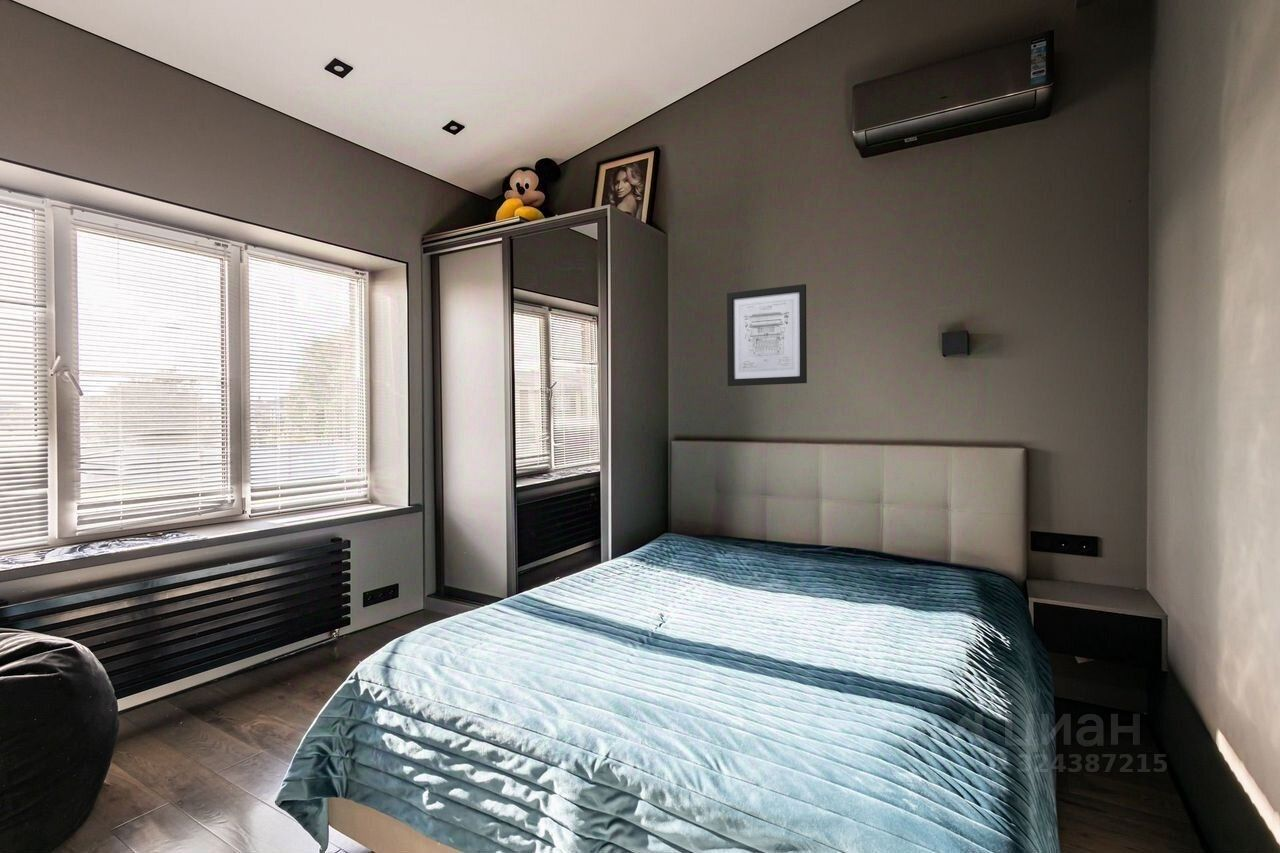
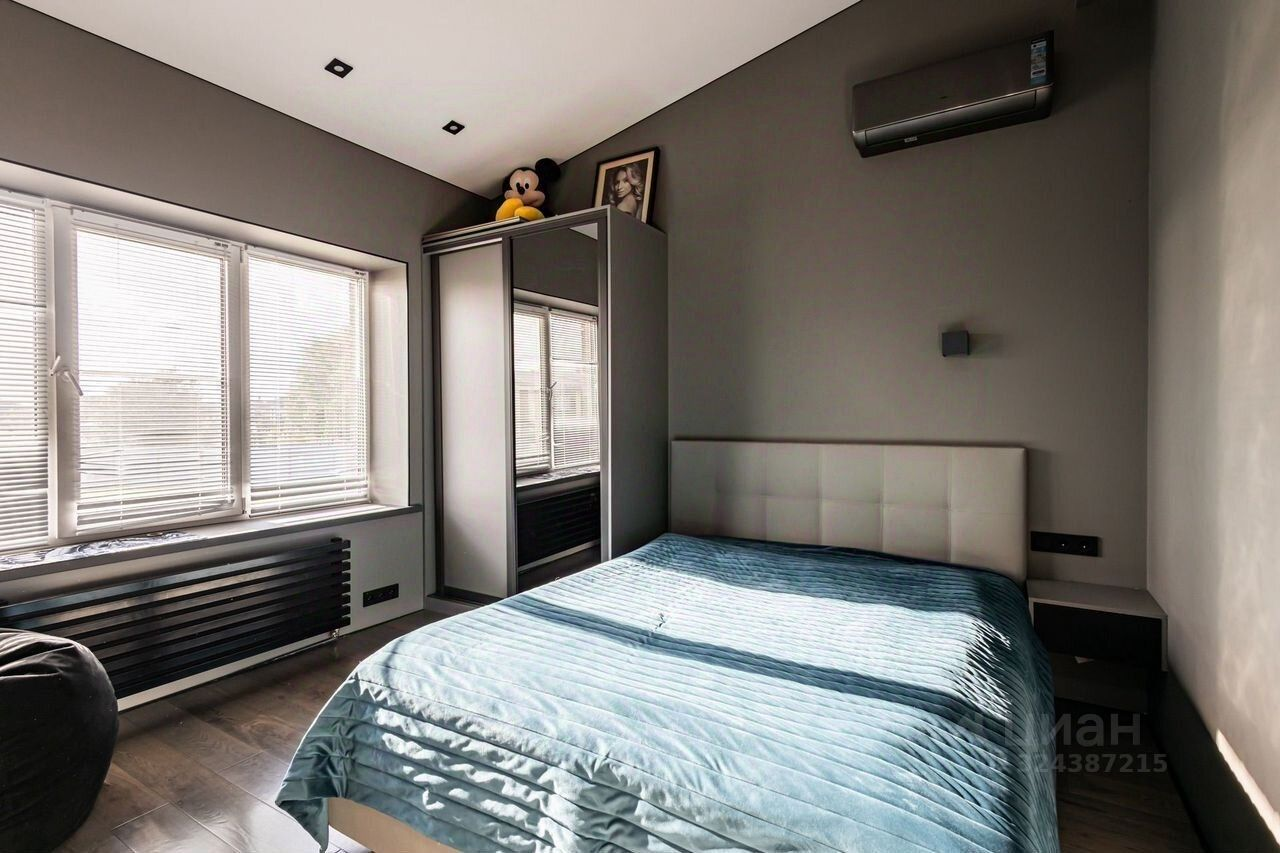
- wall art [726,283,808,387]
